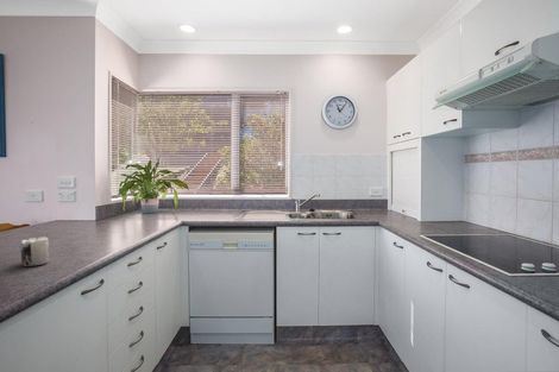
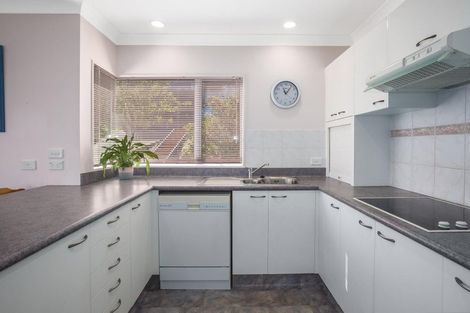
- mug [20,235,50,267]
